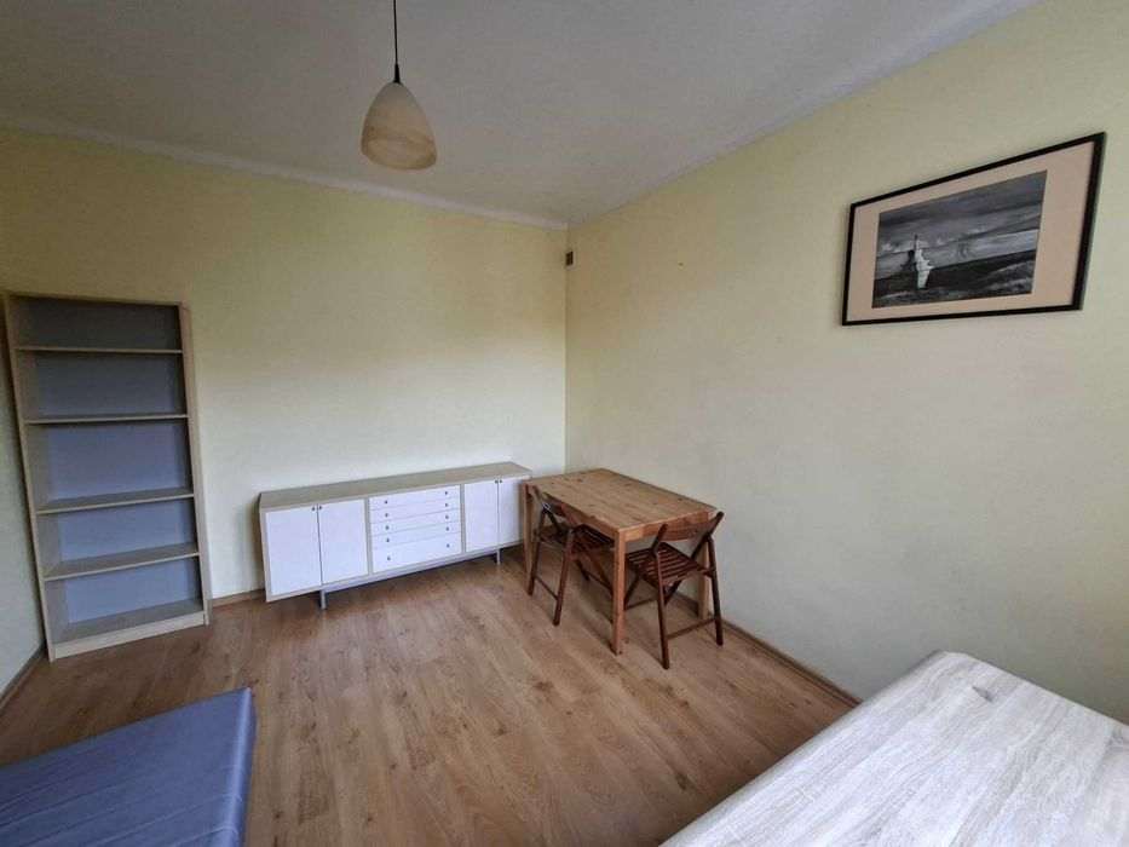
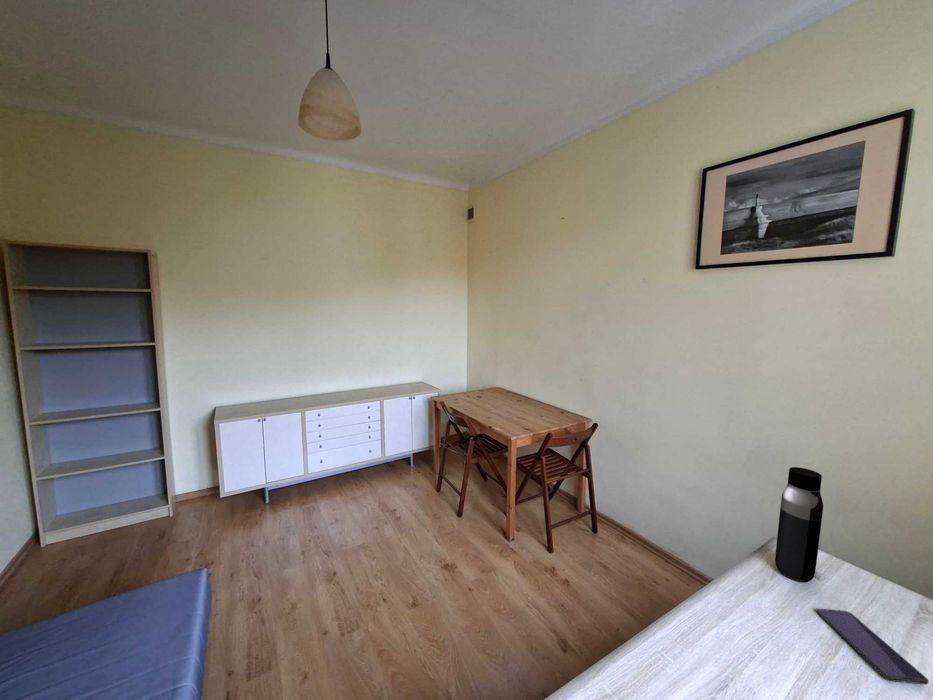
+ water bottle [774,466,824,583]
+ smartphone [816,608,930,686]
